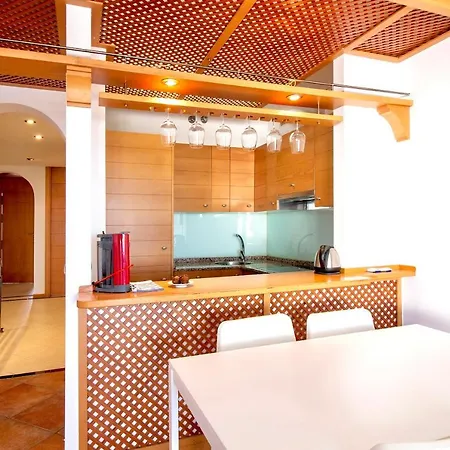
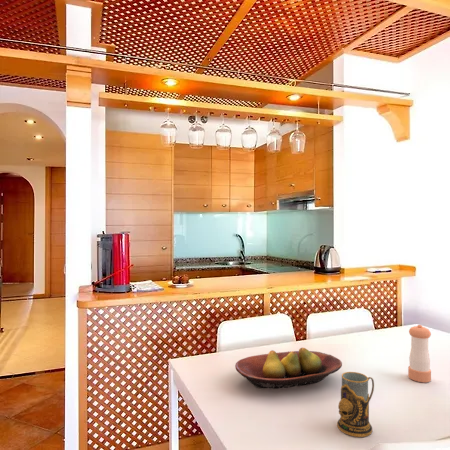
+ mug [336,371,375,438]
+ pepper shaker [407,324,432,383]
+ fruit bowl [234,347,343,389]
